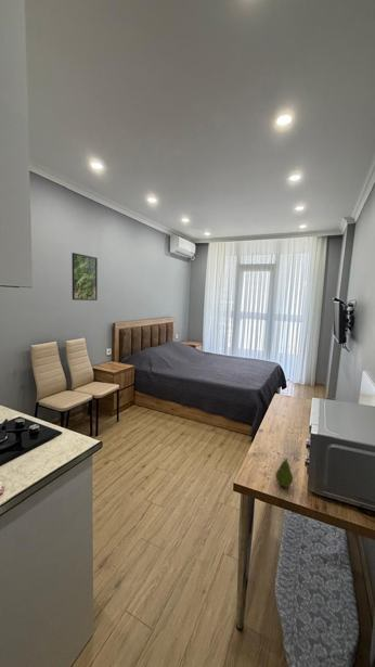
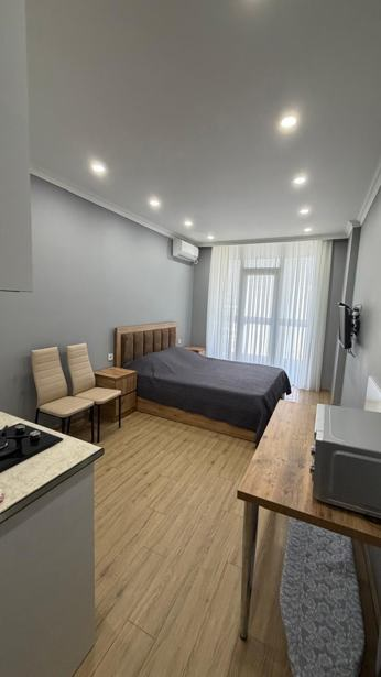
- fruit [274,457,294,488]
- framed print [70,252,99,302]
